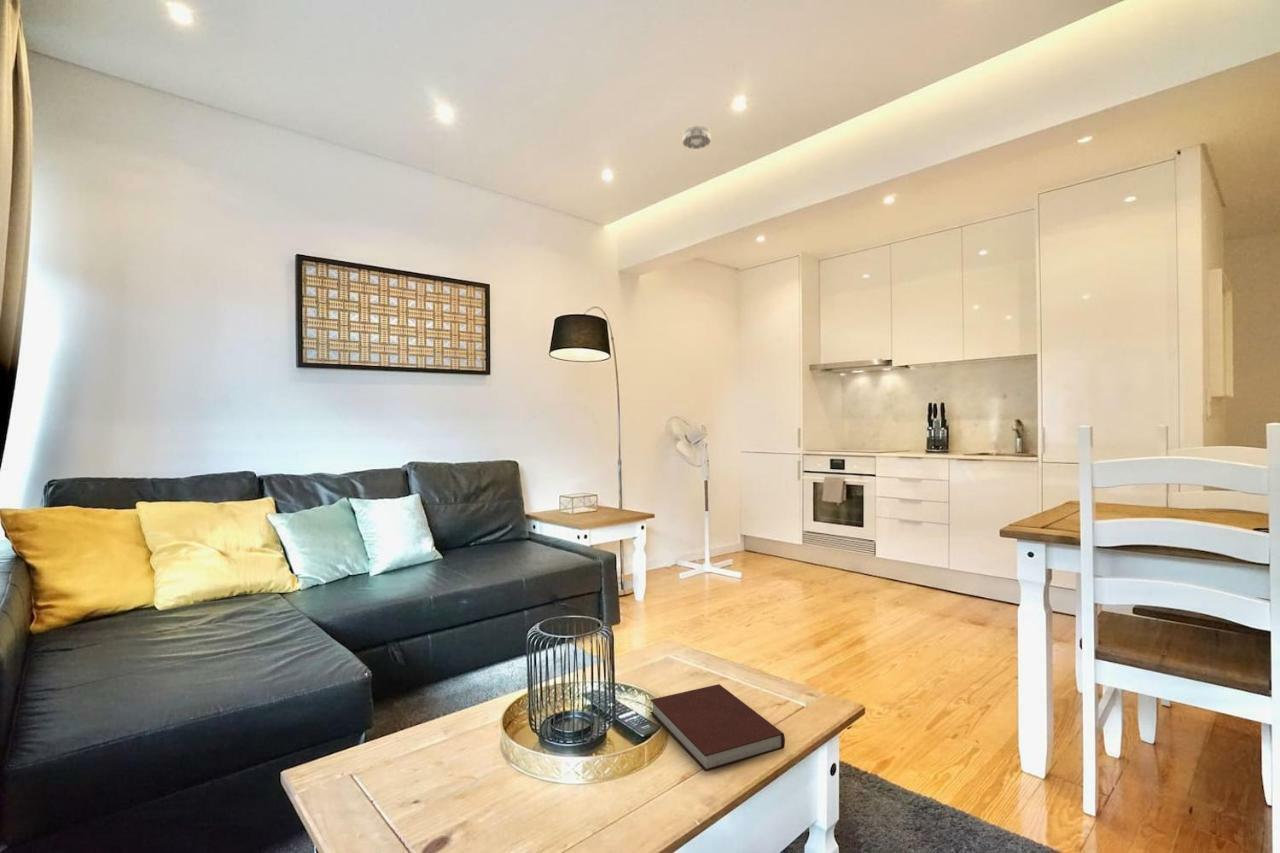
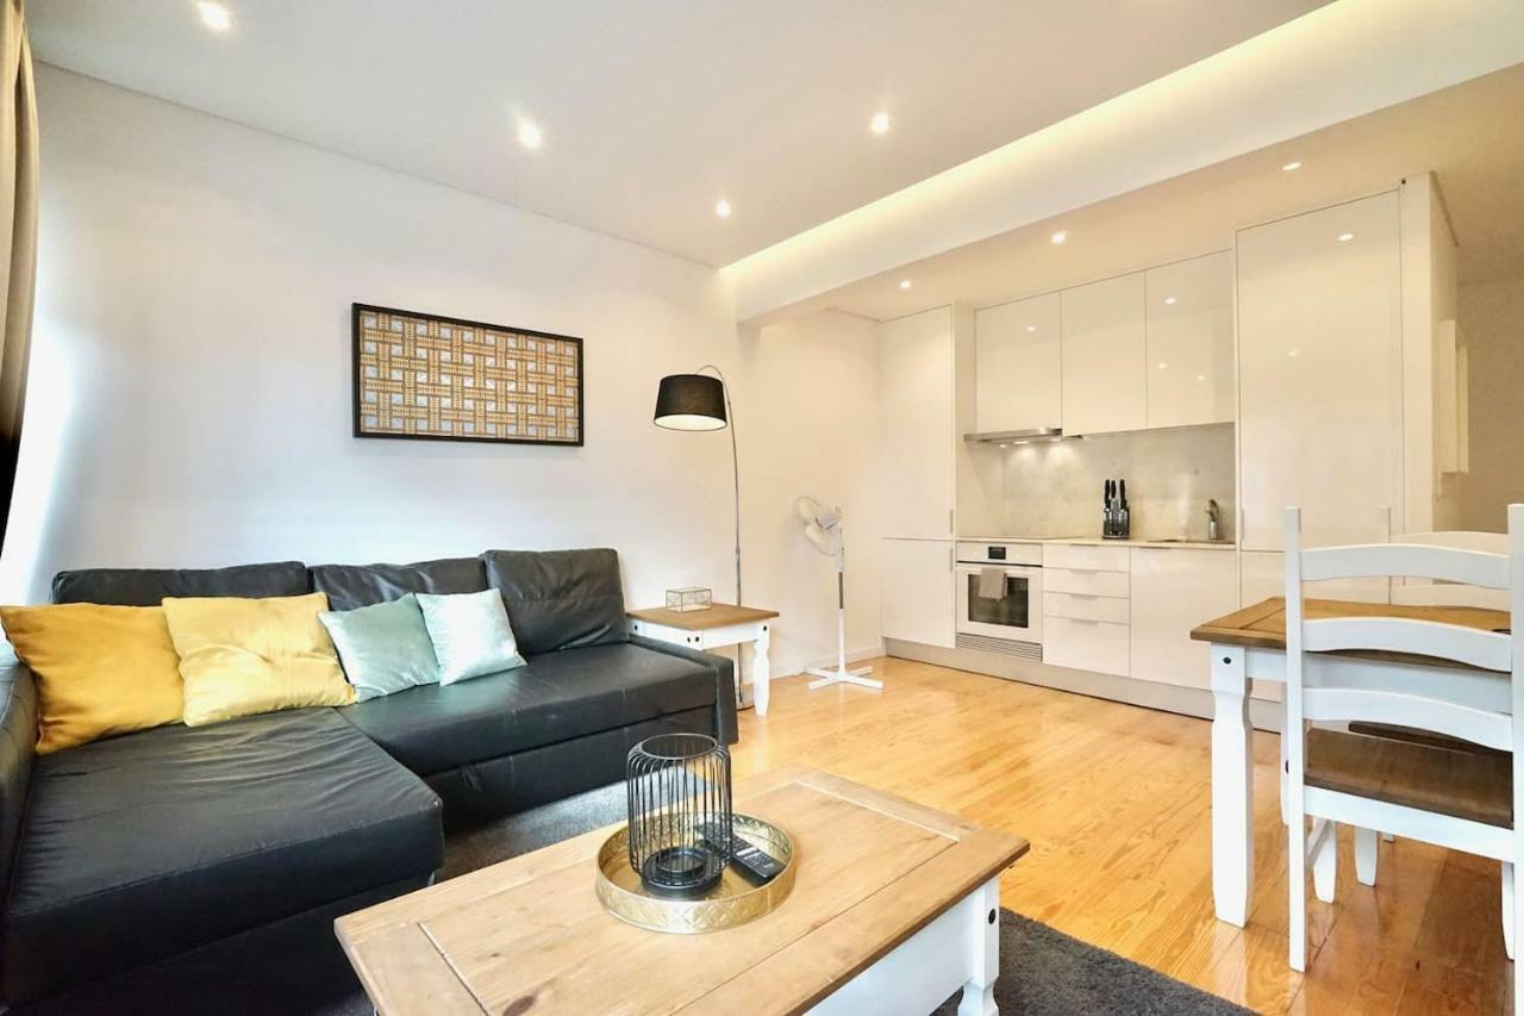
- notebook [649,683,786,772]
- smoke detector [682,124,711,150]
